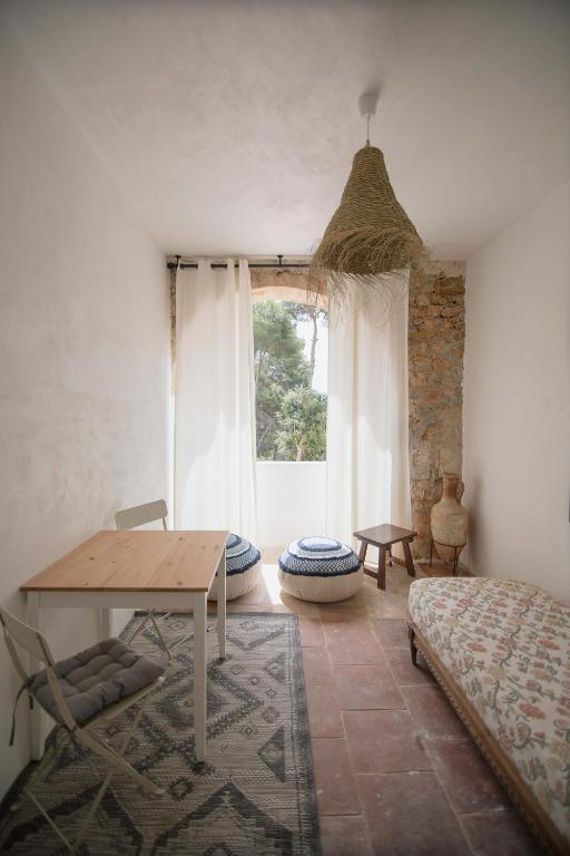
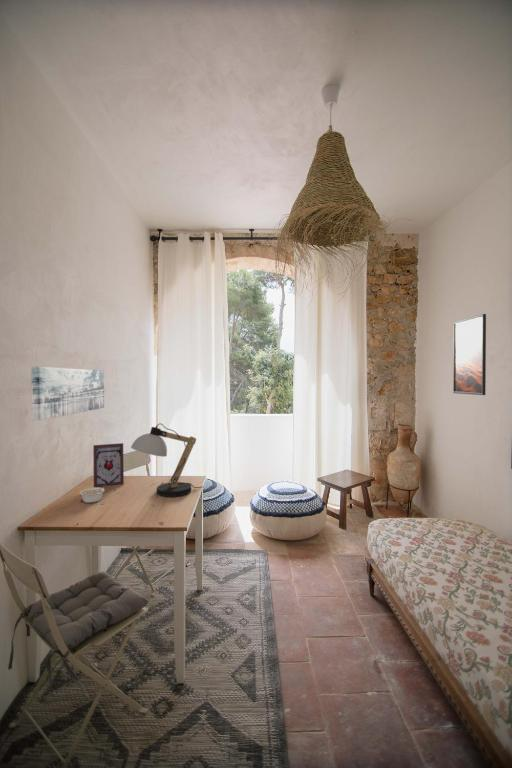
+ legume [79,484,106,504]
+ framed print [452,313,487,396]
+ wall art [30,366,105,421]
+ picture frame [92,442,125,488]
+ desk lamp [130,422,204,498]
